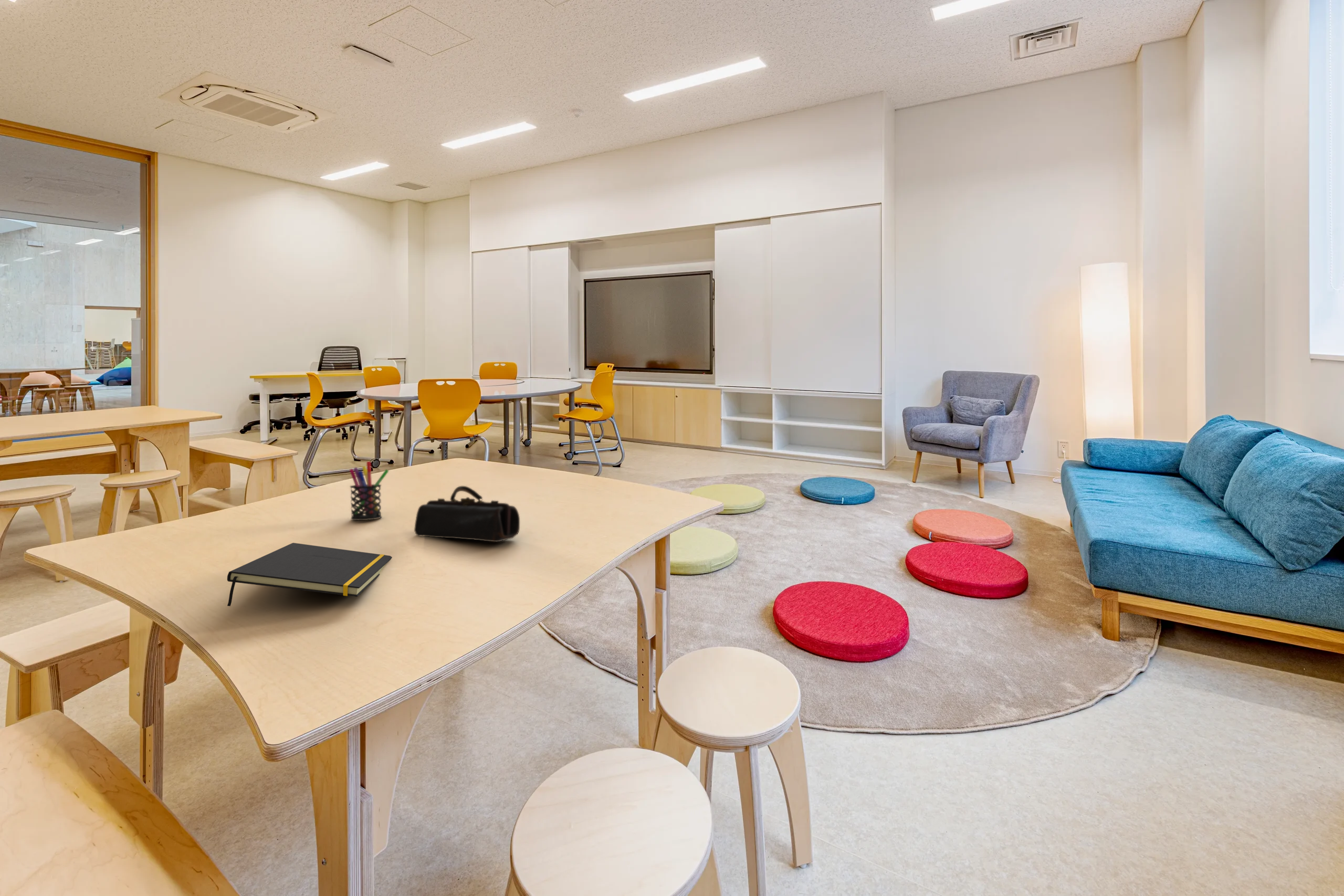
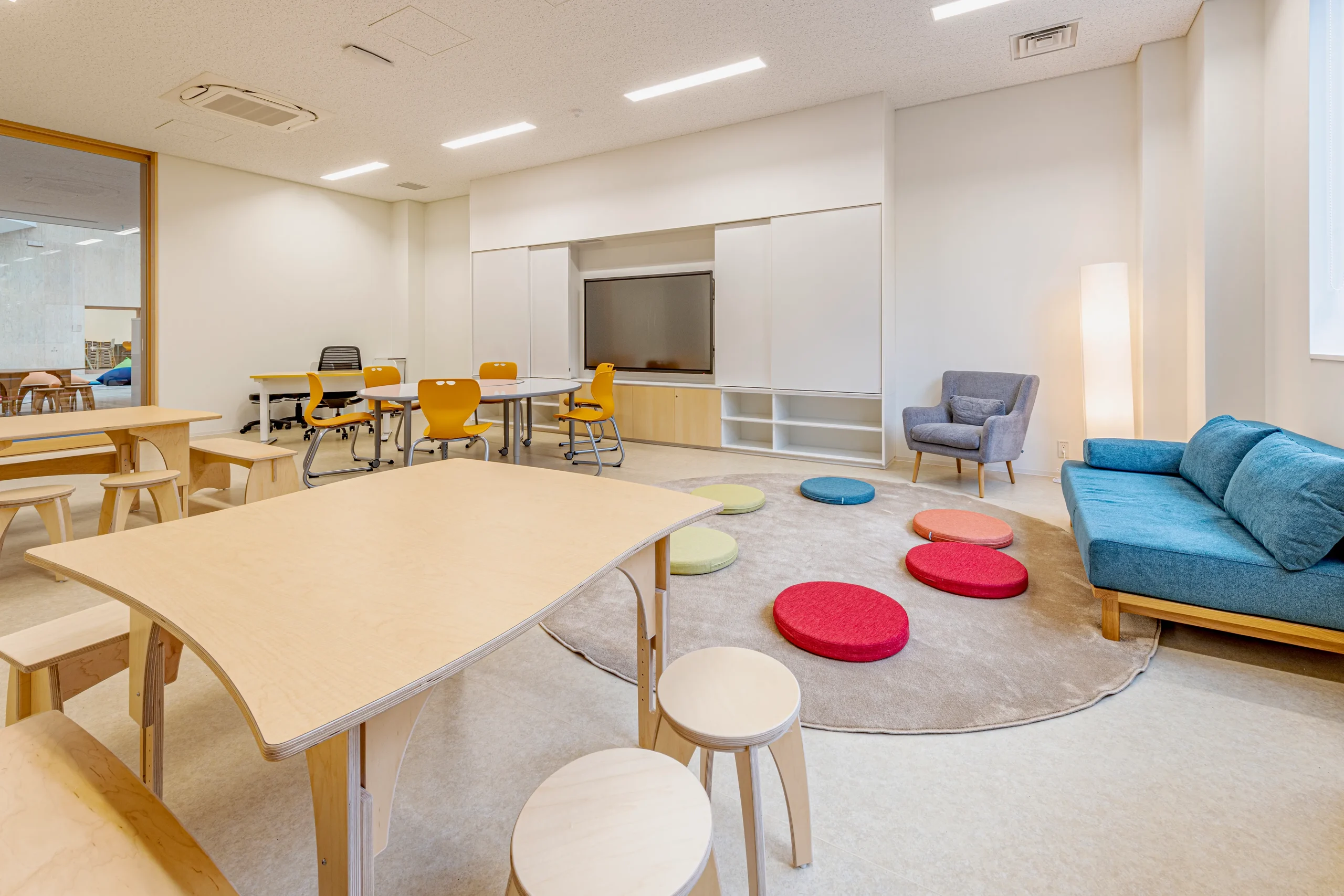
- pen holder [349,461,390,521]
- pencil case [414,486,520,543]
- notepad [227,542,393,607]
